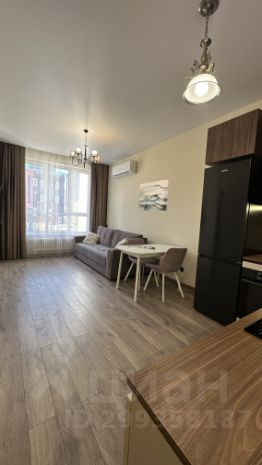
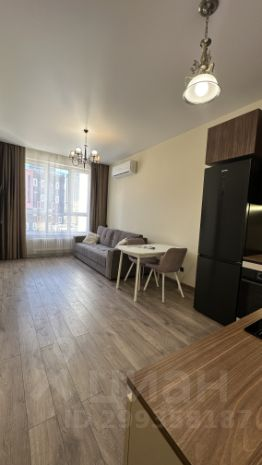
- wall art [138,179,170,212]
